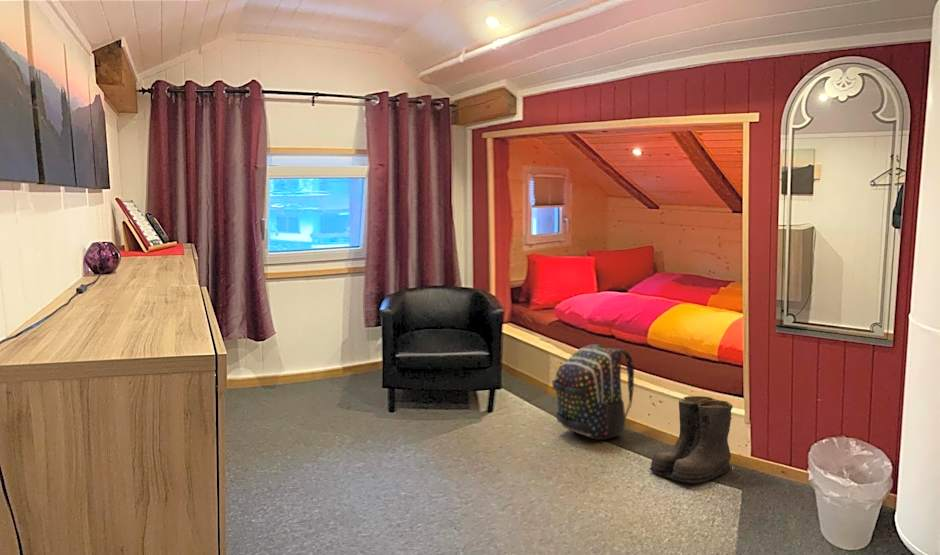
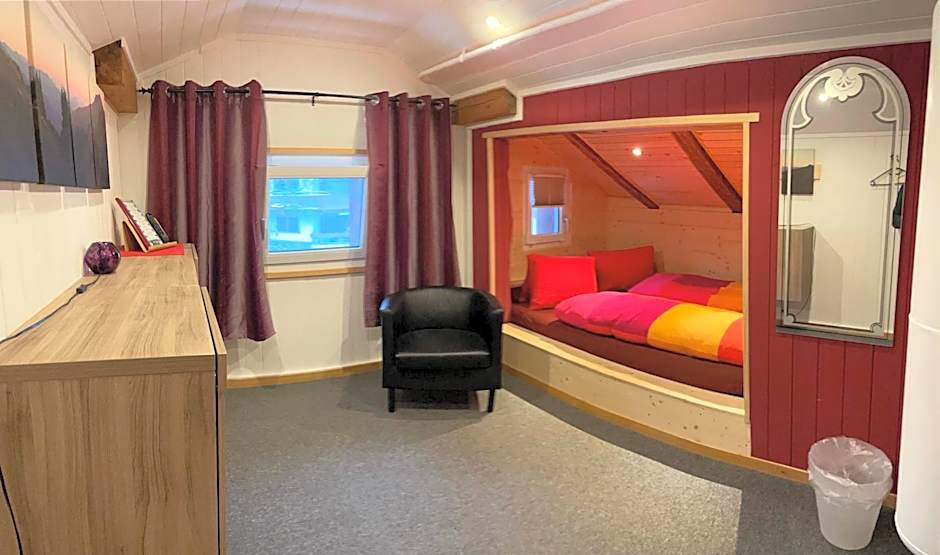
- backpack [551,343,635,441]
- boots [648,395,734,484]
